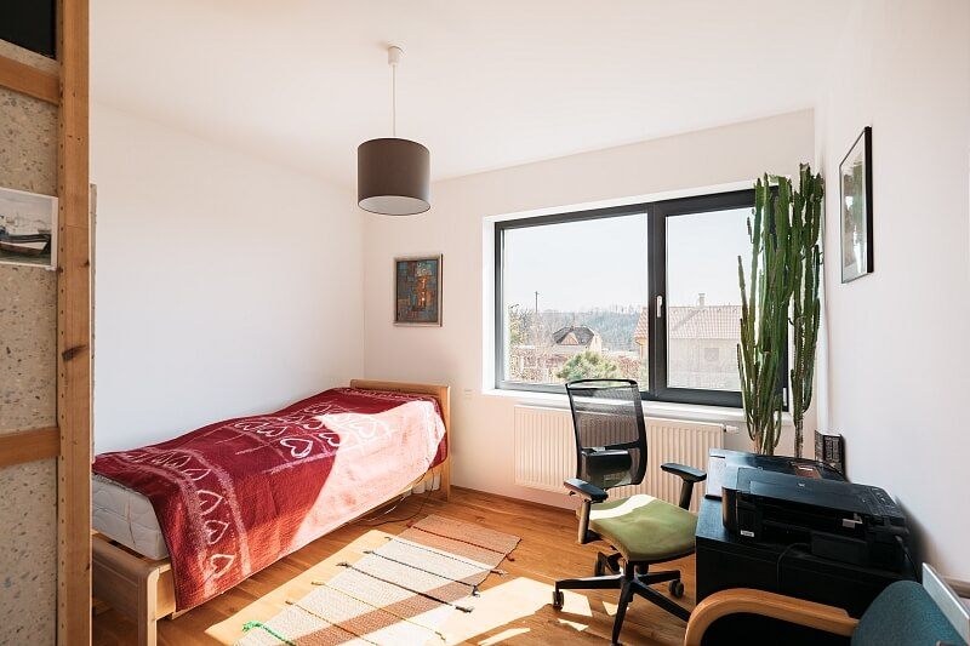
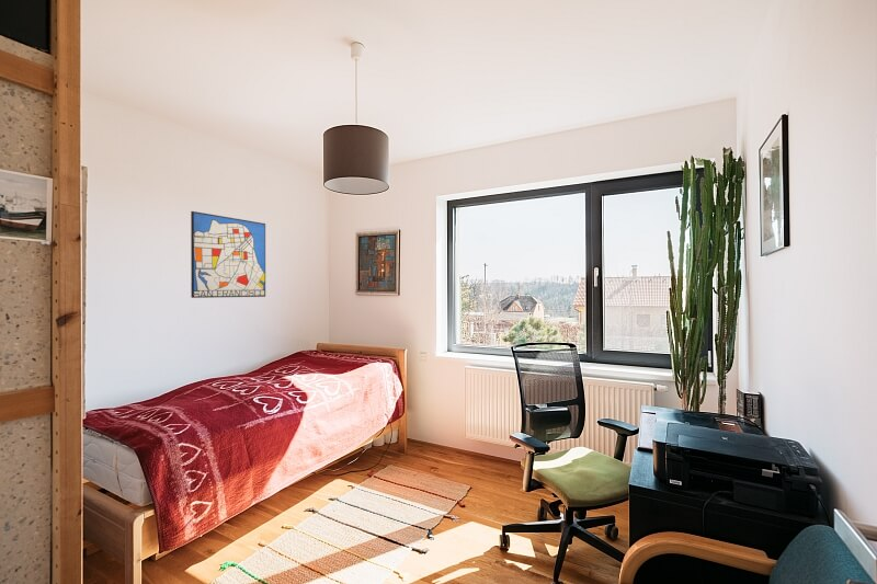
+ wall art [190,210,266,299]
